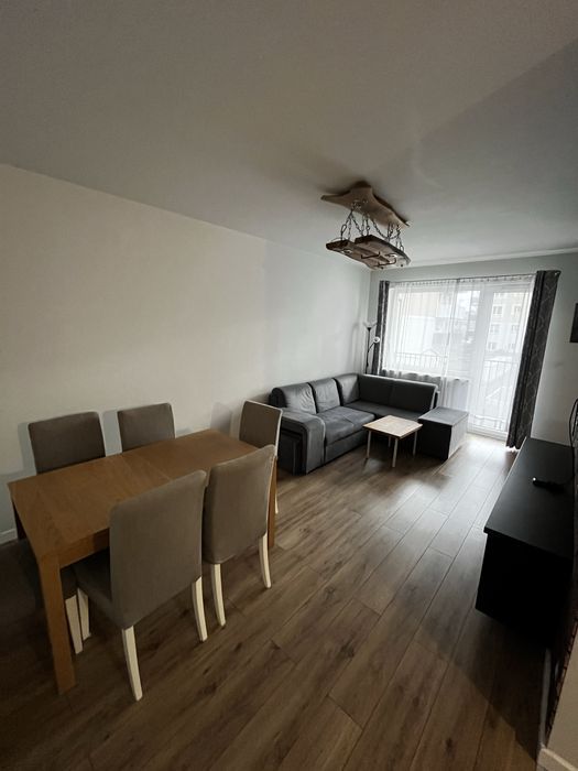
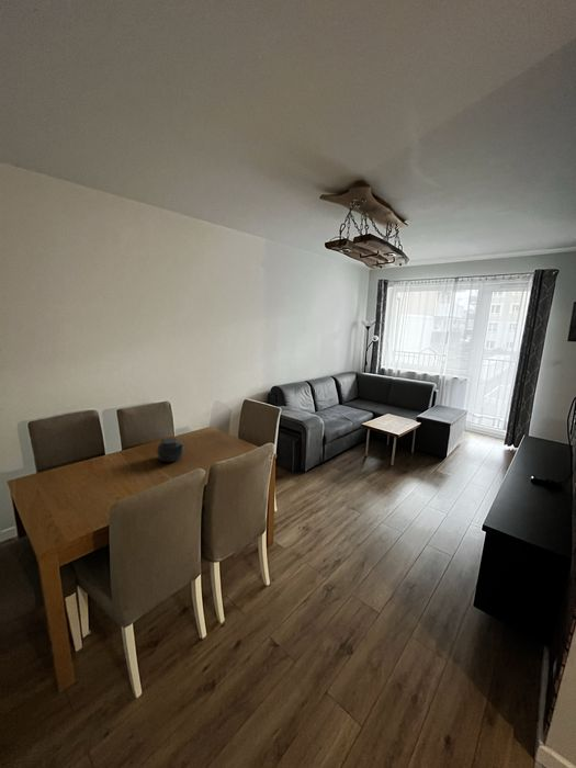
+ teapot [156,437,187,463]
